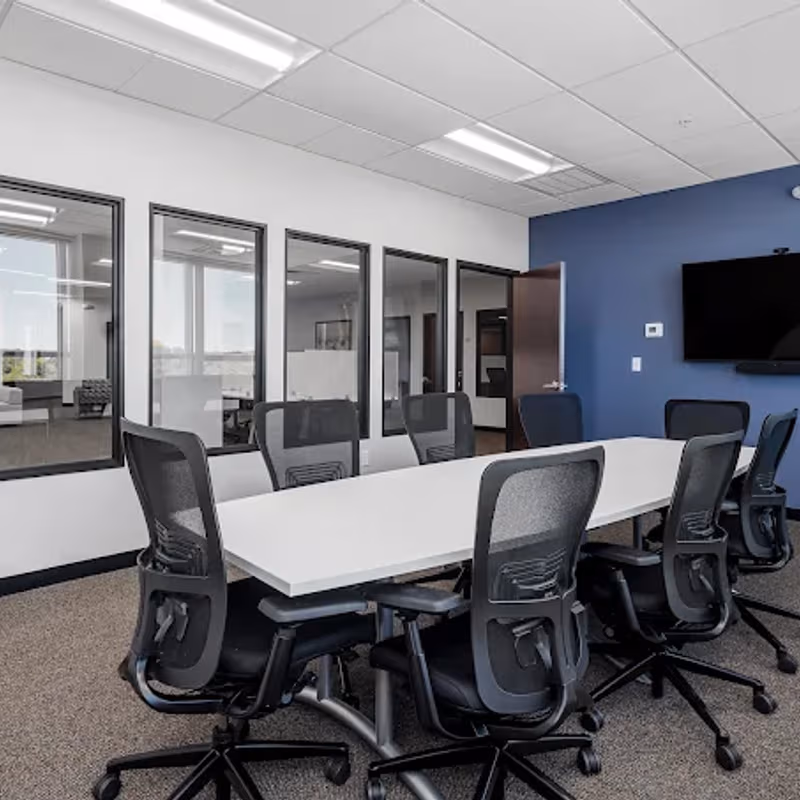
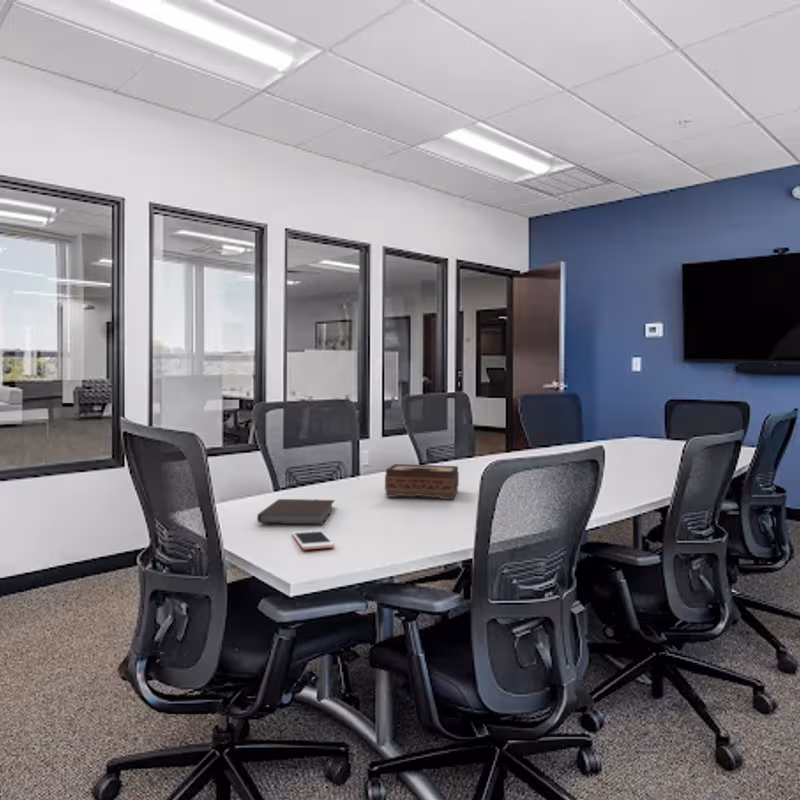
+ tissue box [384,463,460,500]
+ cell phone [291,529,336,551]
+ notebook [256,498,336,525]
